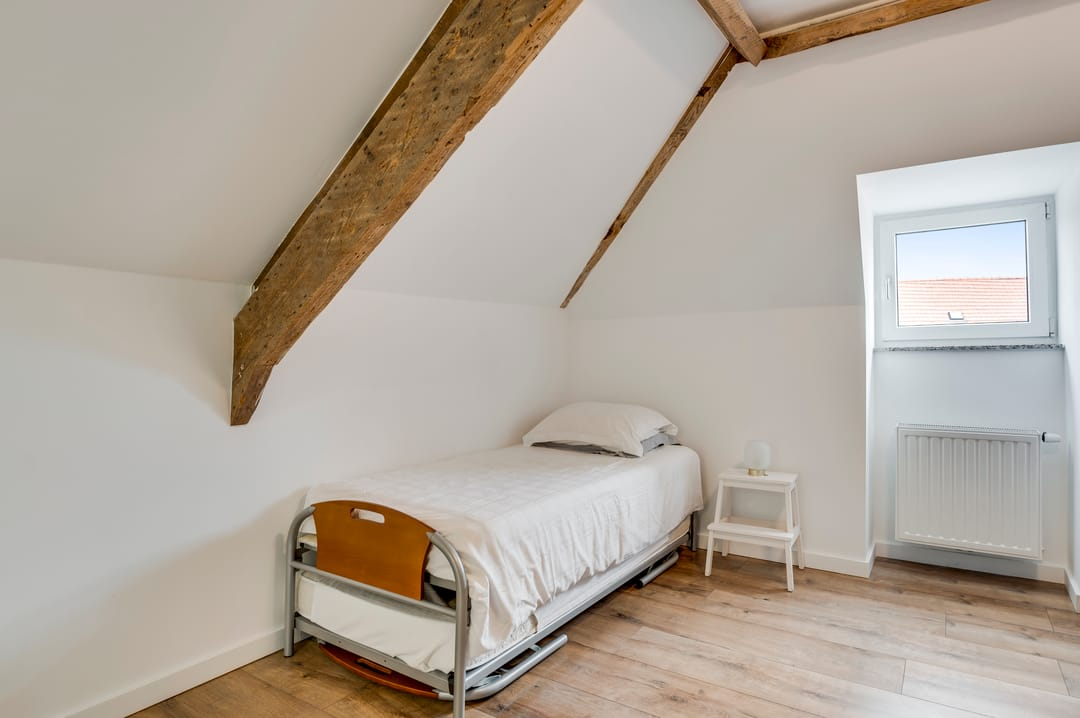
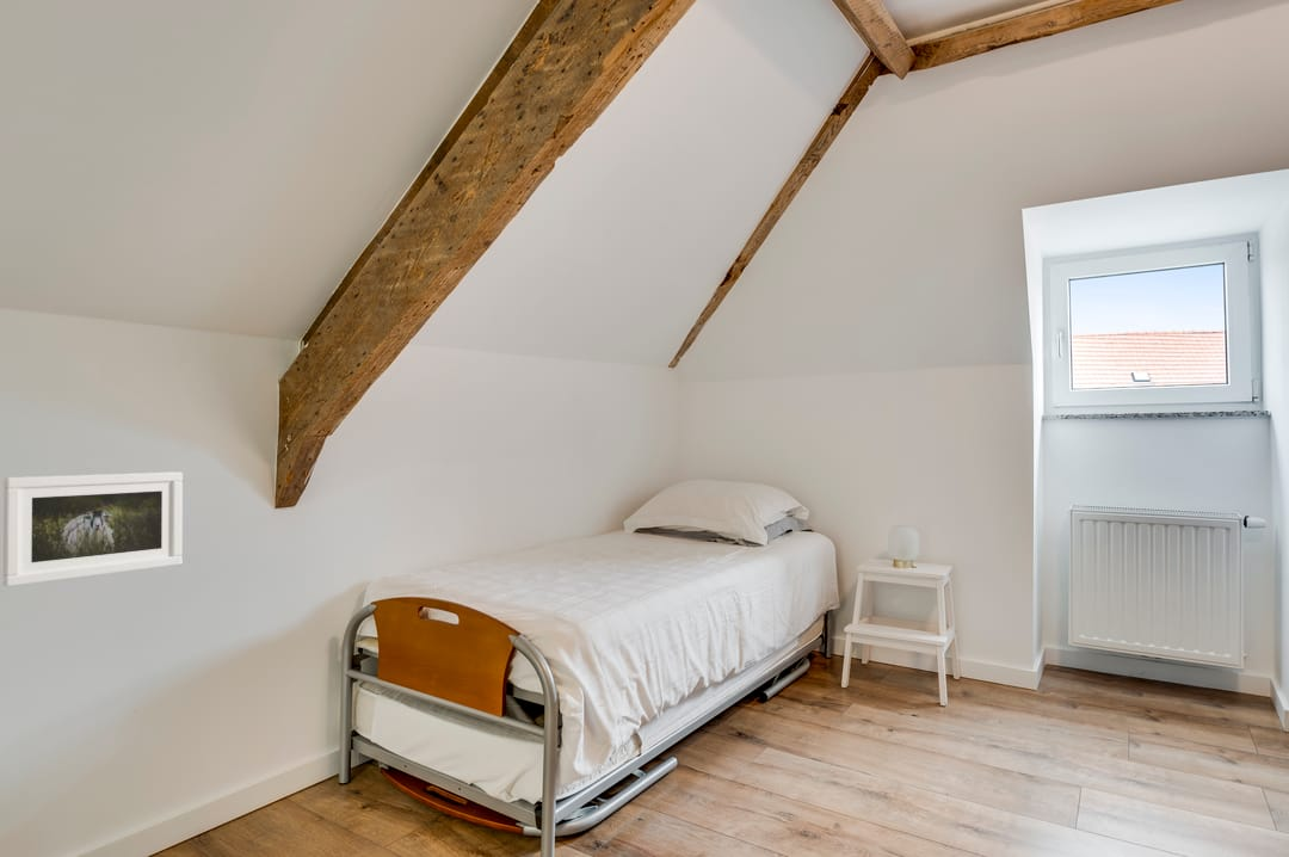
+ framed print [2,470,184,587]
